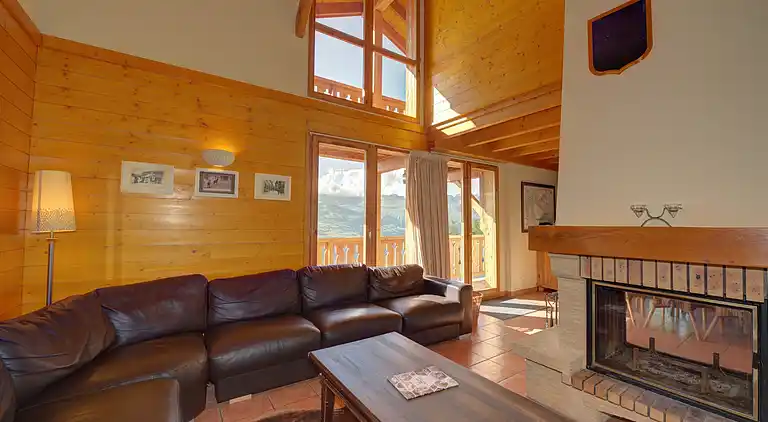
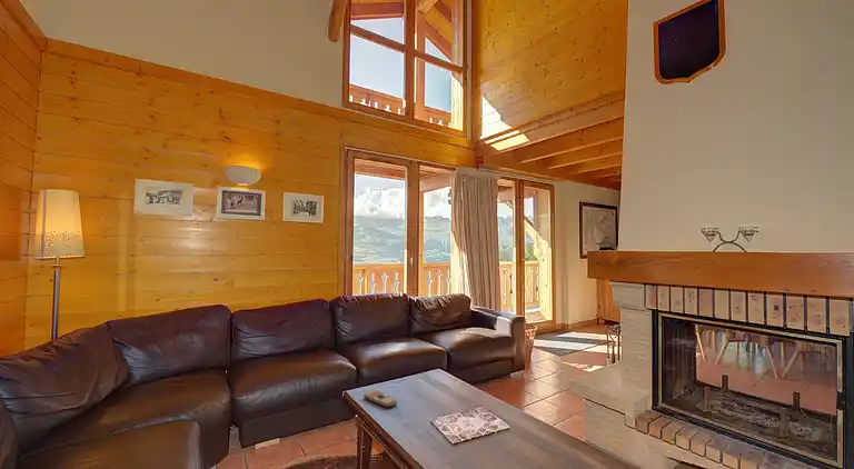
+ remote control [363,389,398,408]
